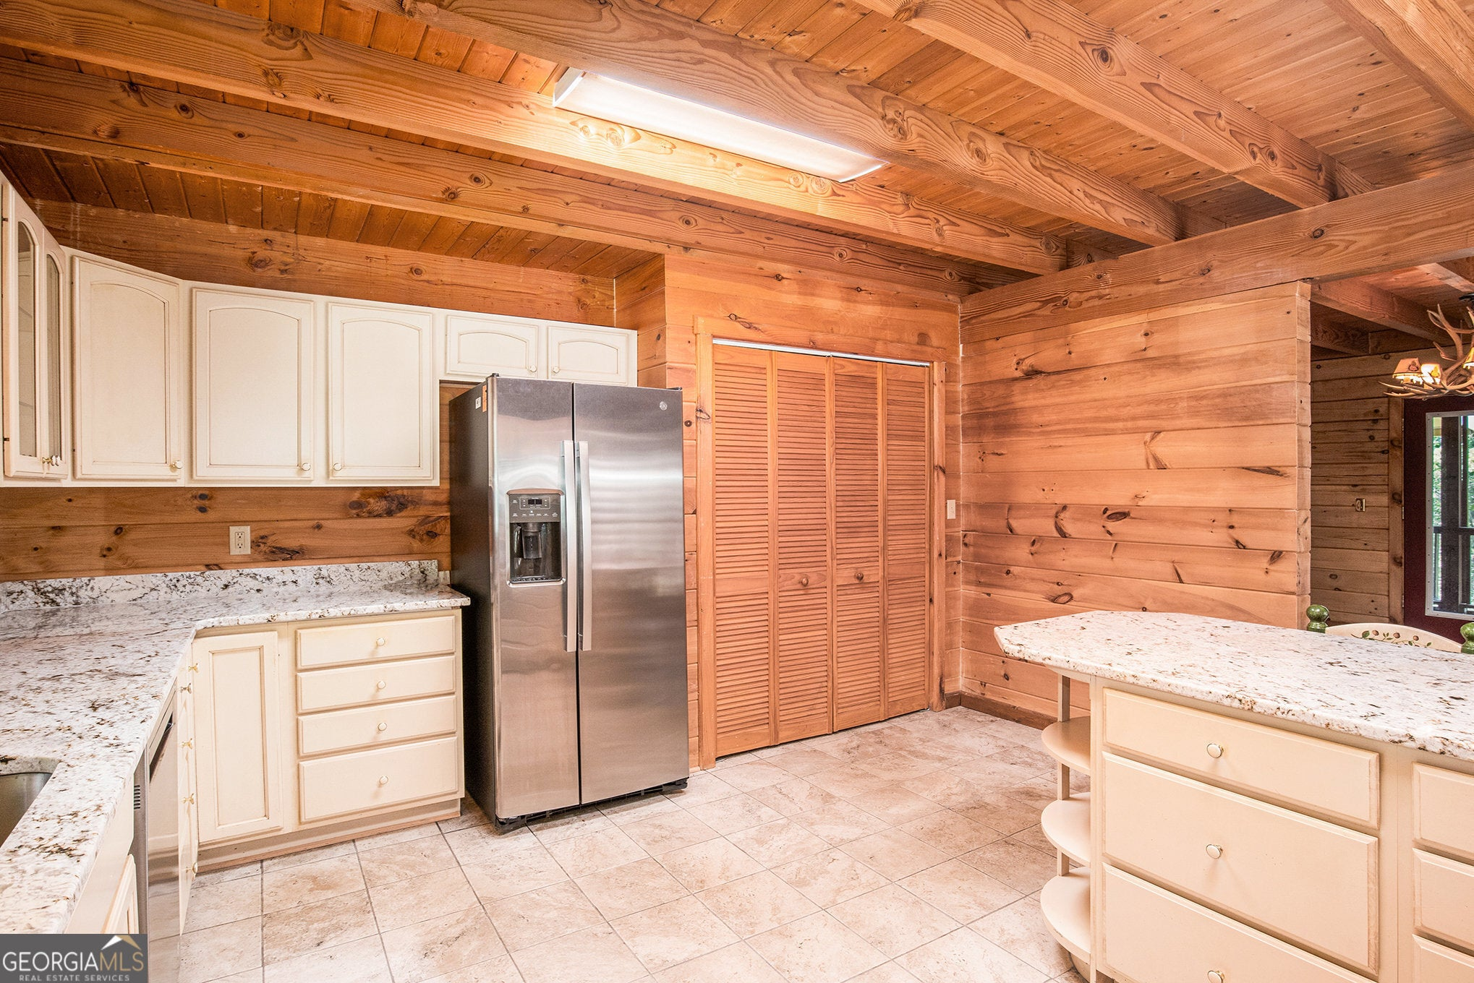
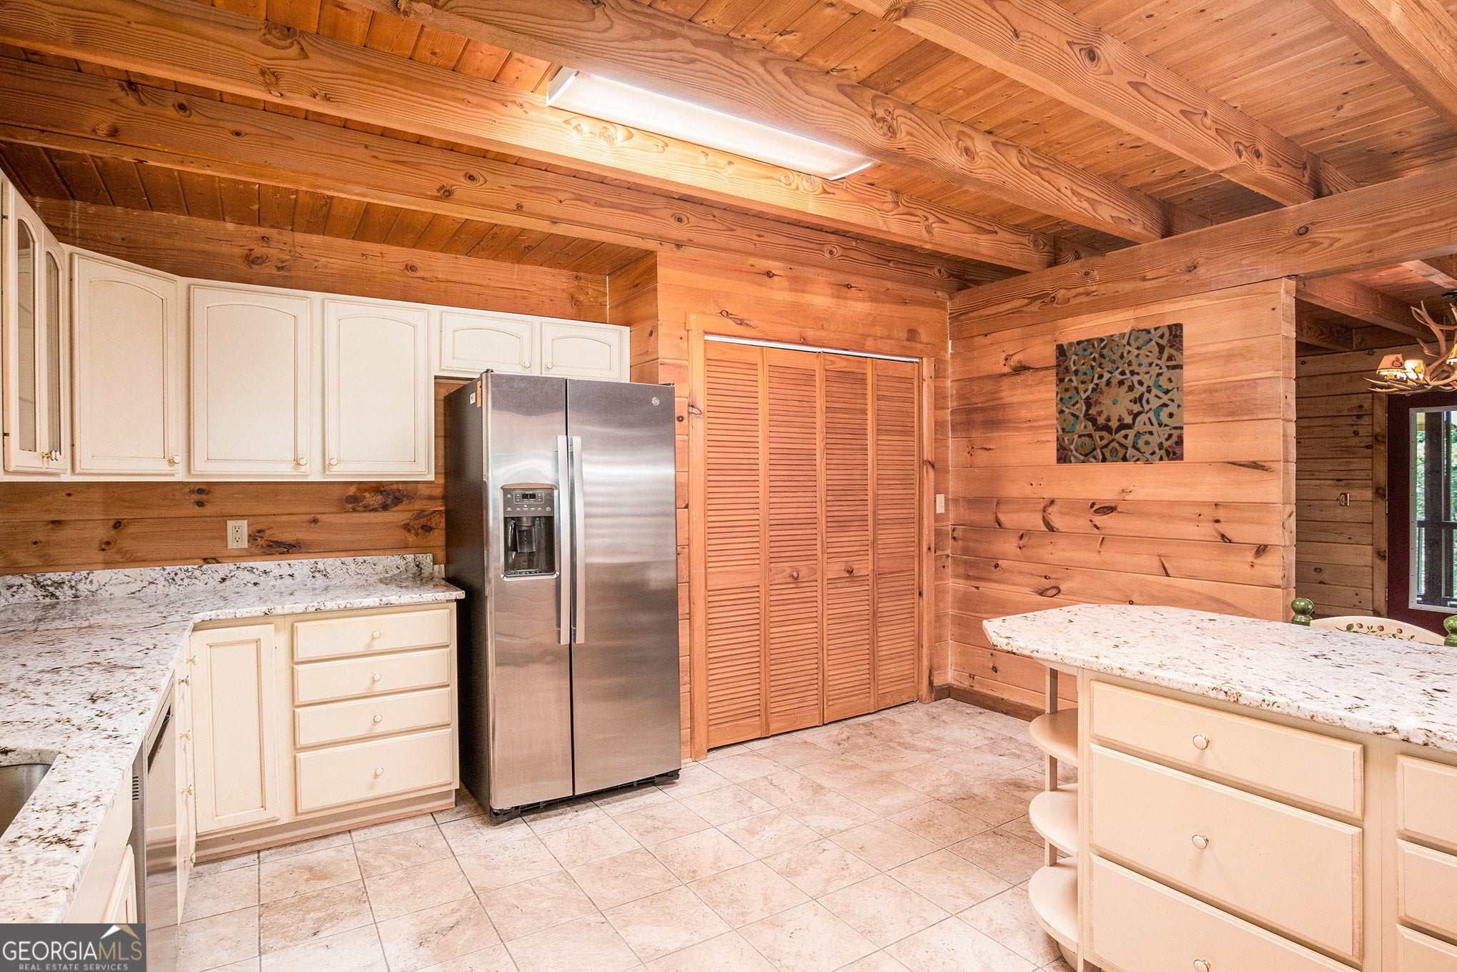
+ wall art [1056,322,1185,464]
